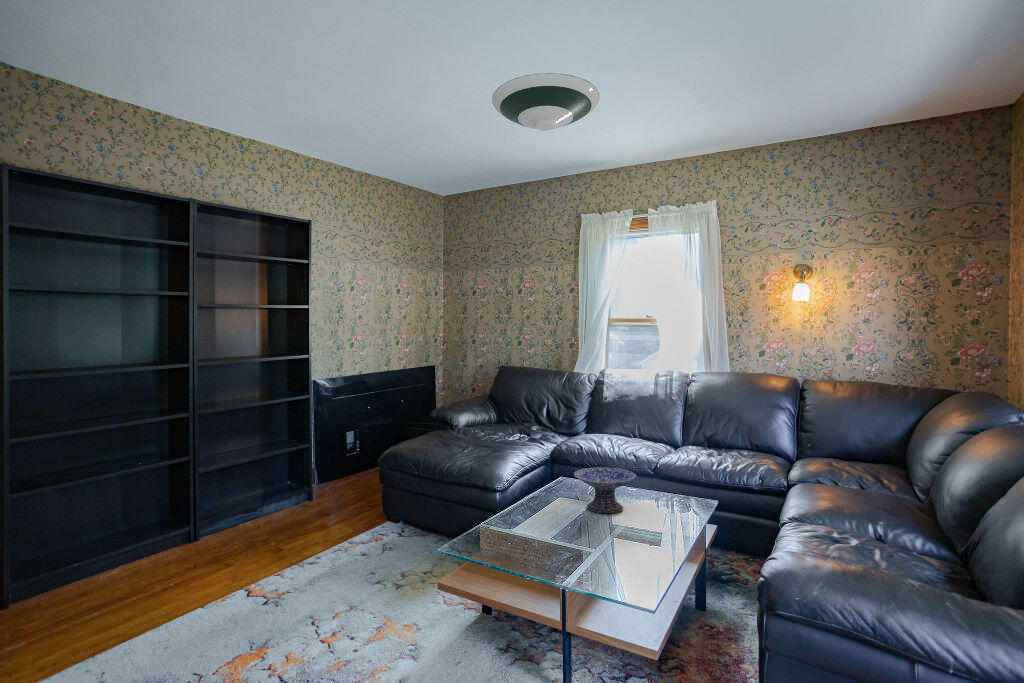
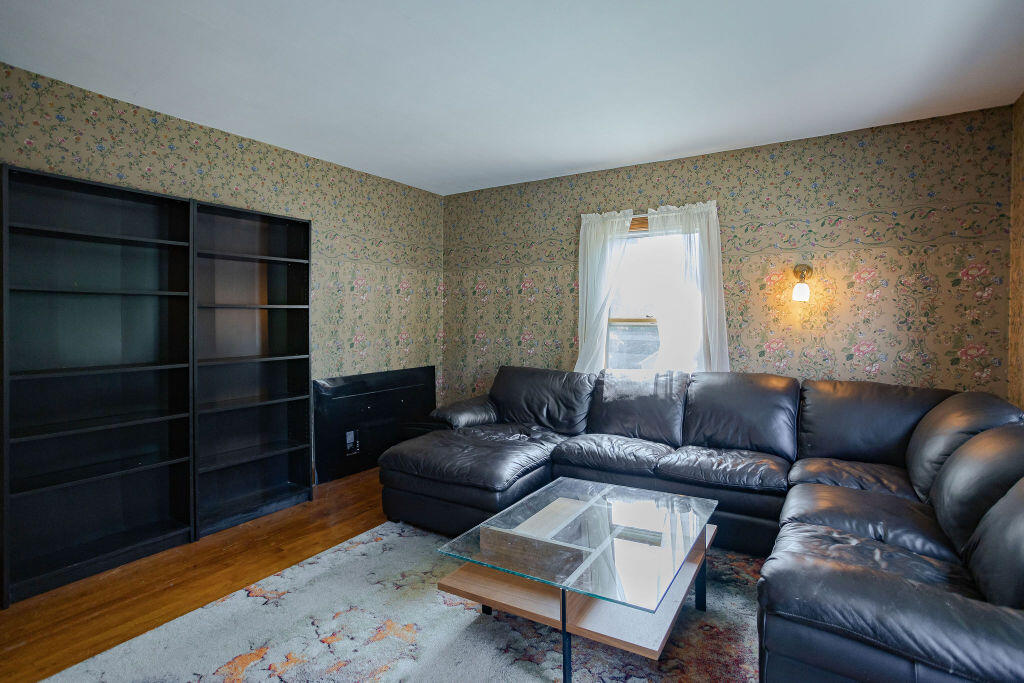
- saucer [491,72,601,132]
- decorative bowl [573,466,637,514]
